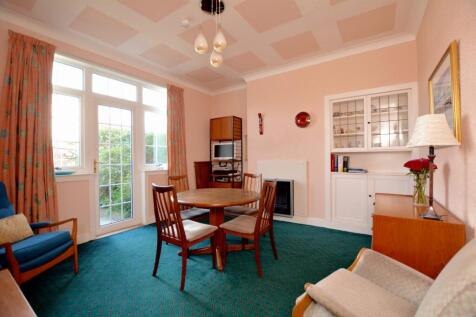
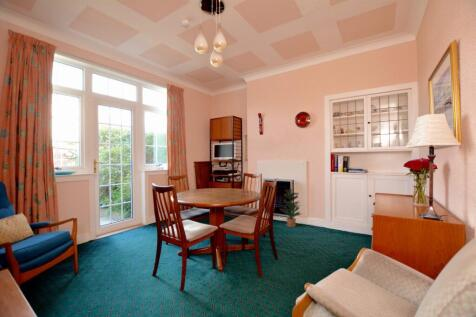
+ potted plant [279,188,303,228]
